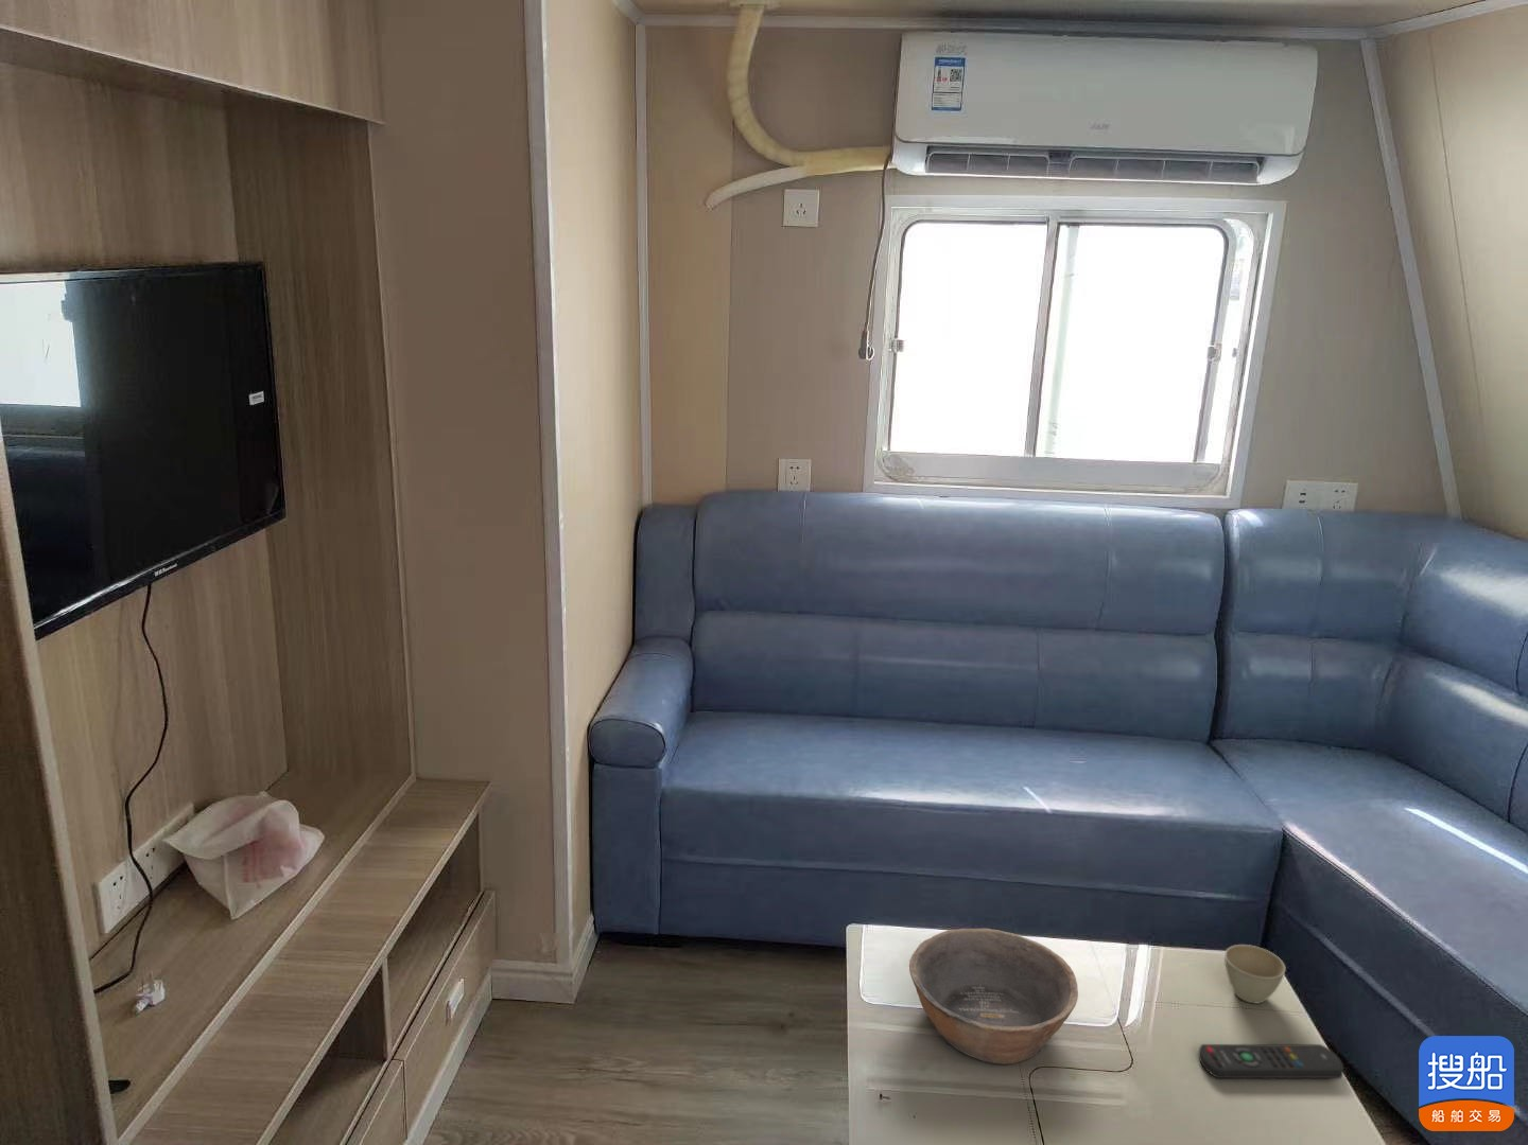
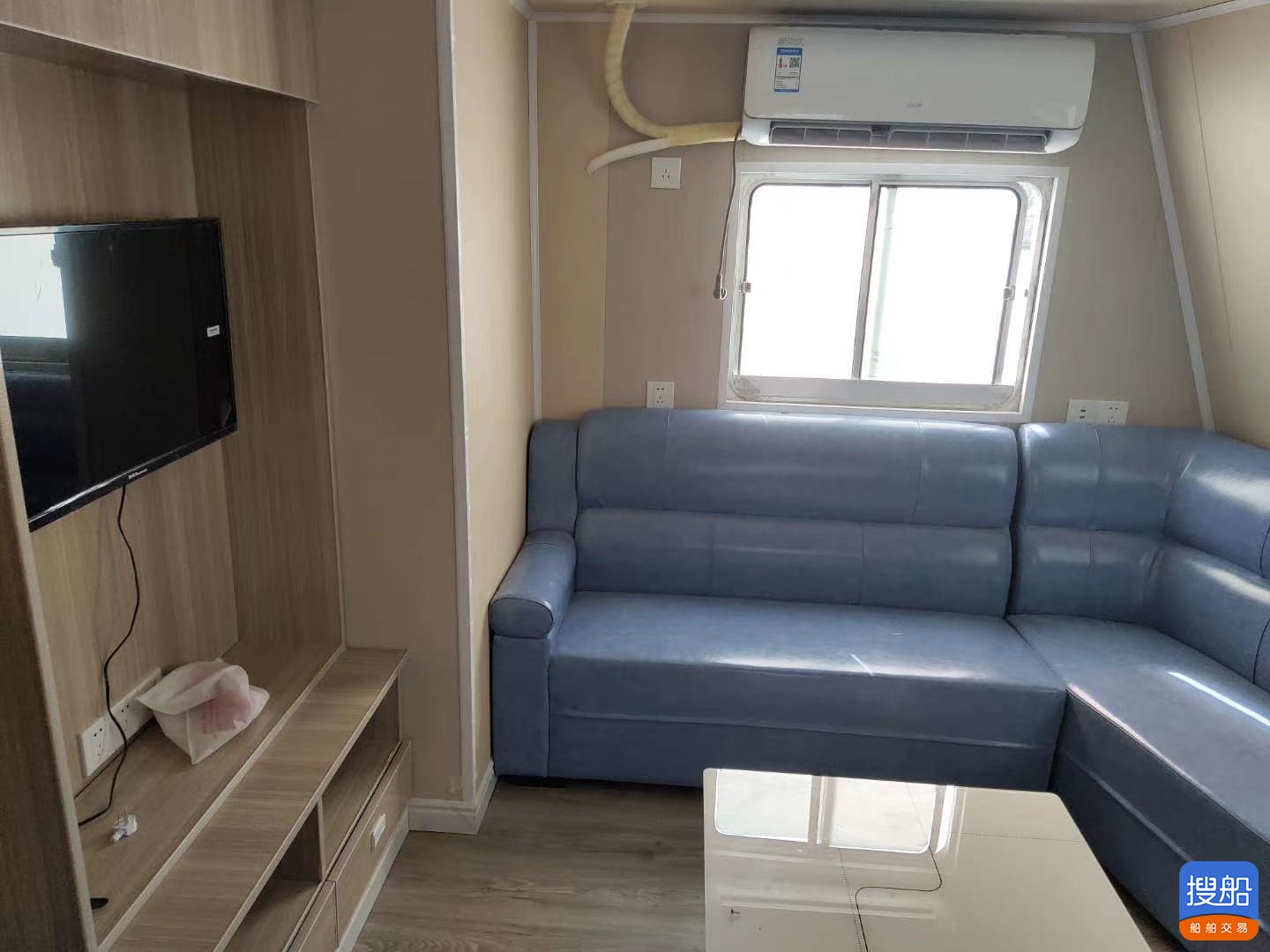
- bowl [908,927,1079,1064]
- flower pot [1224,944,1286,1004]
- remote control [1198,1043,1344,1079]
